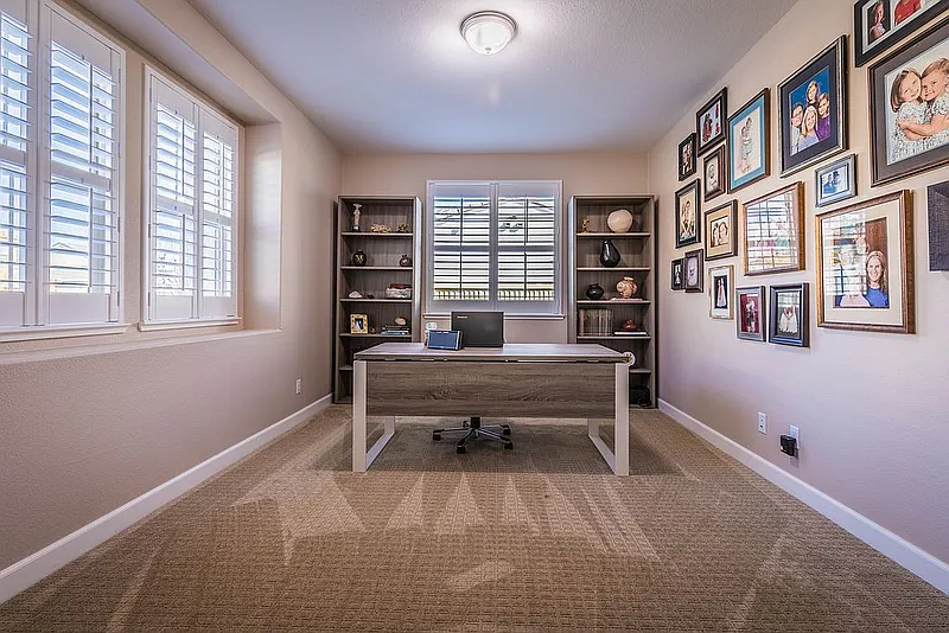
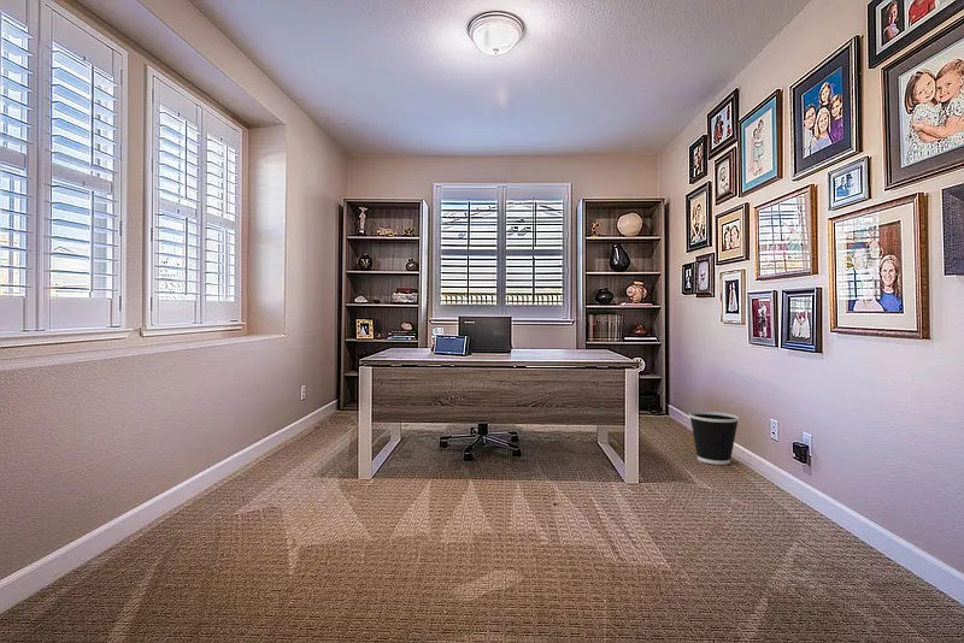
+ wastebasket [688,411,741,466]
